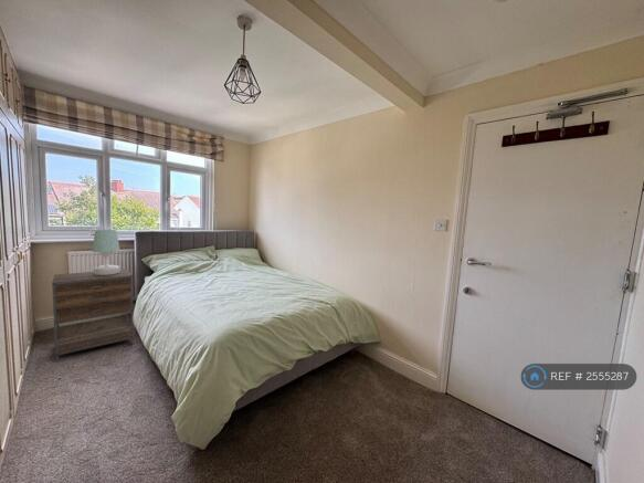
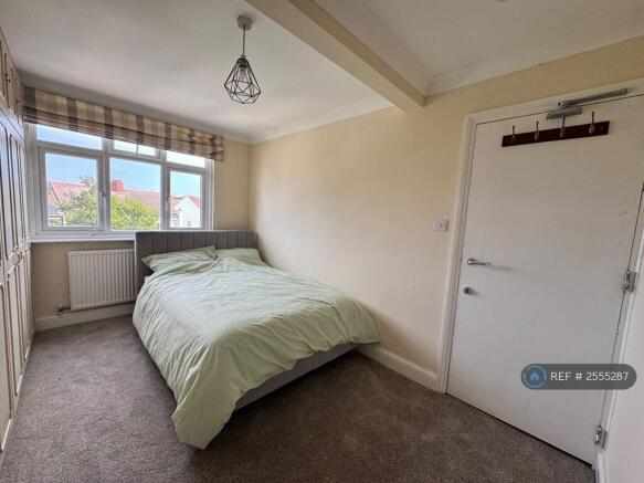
- nightstand [51,267,135,363]
- table lamp [92,229,120,275]
